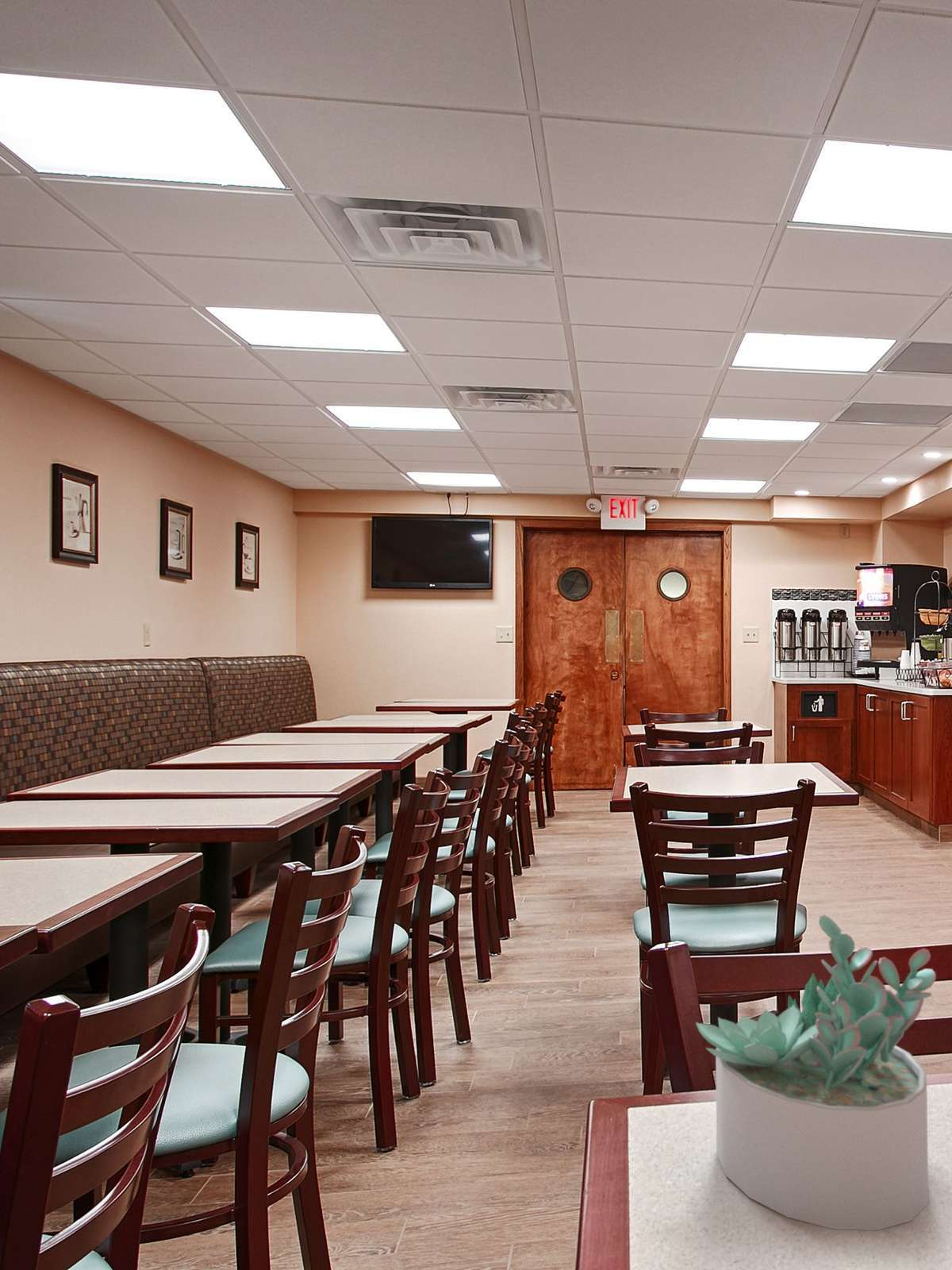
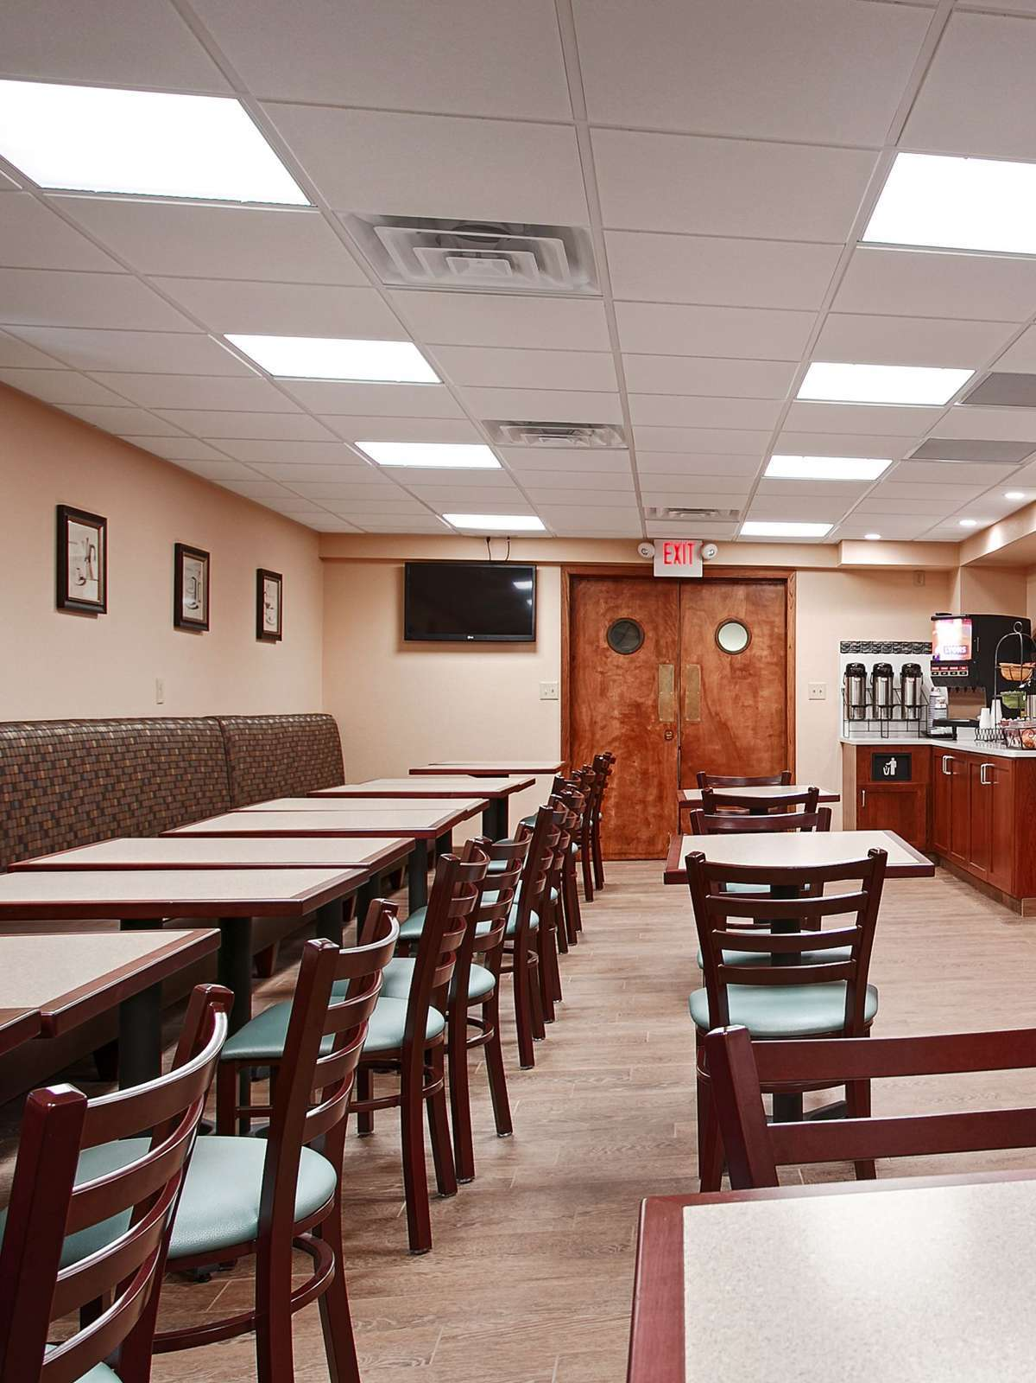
- succulent plant [695,914,937,1231]
